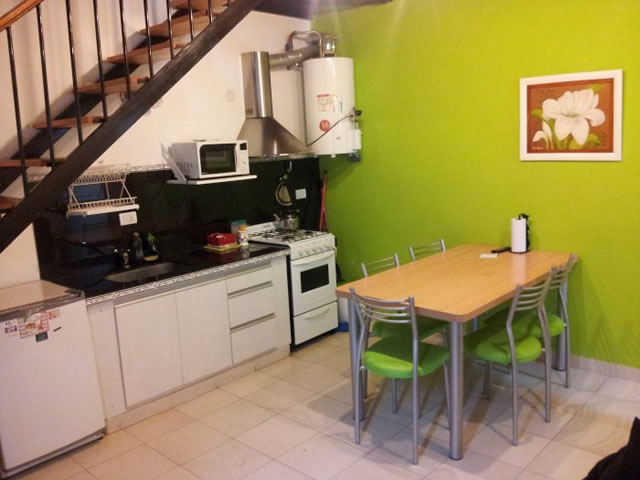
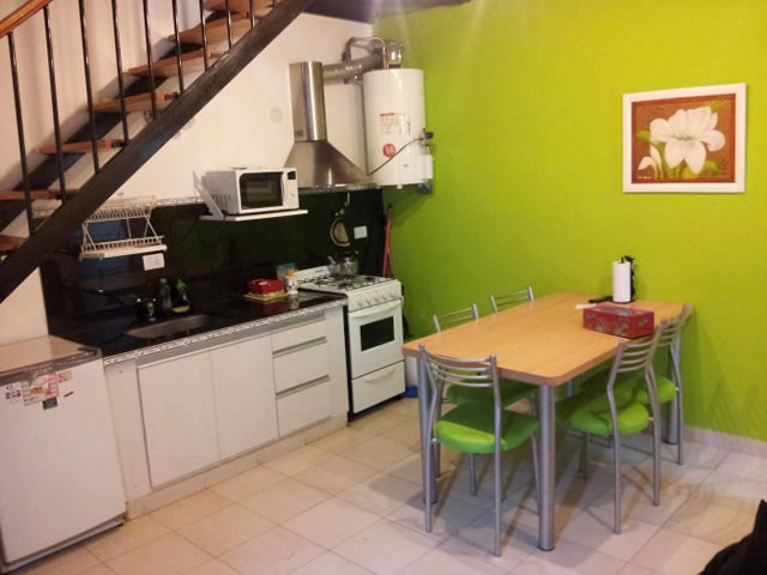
+ tissue box [581,303,656,339]
